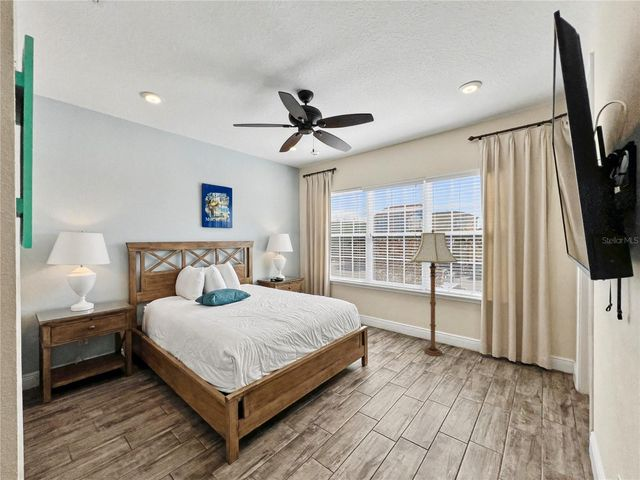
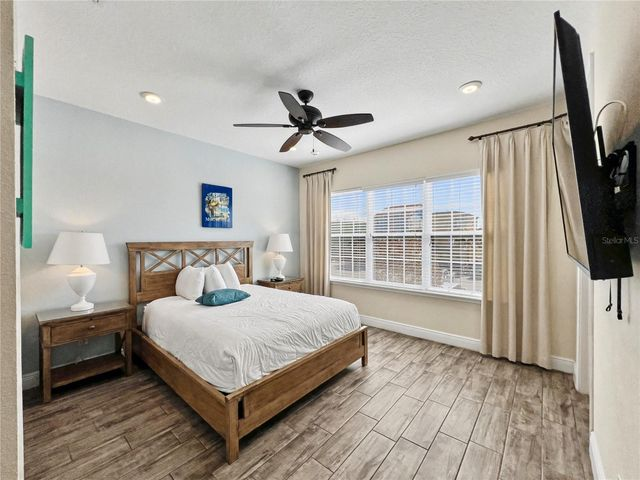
- floor lamp [410,228,459,357]
